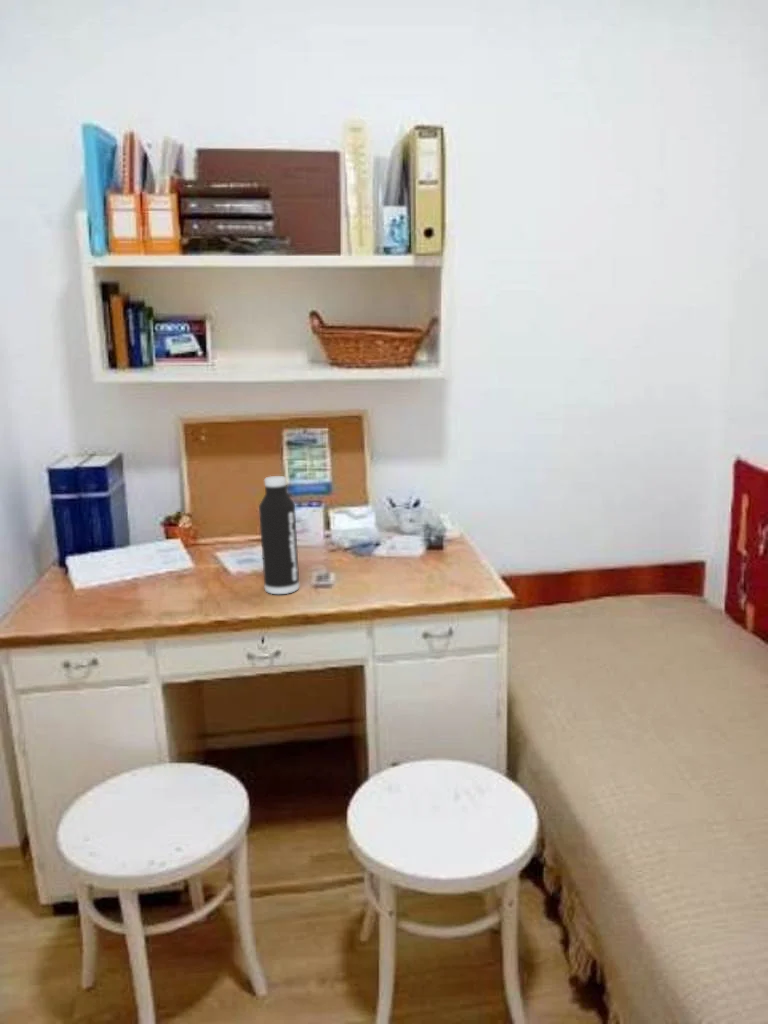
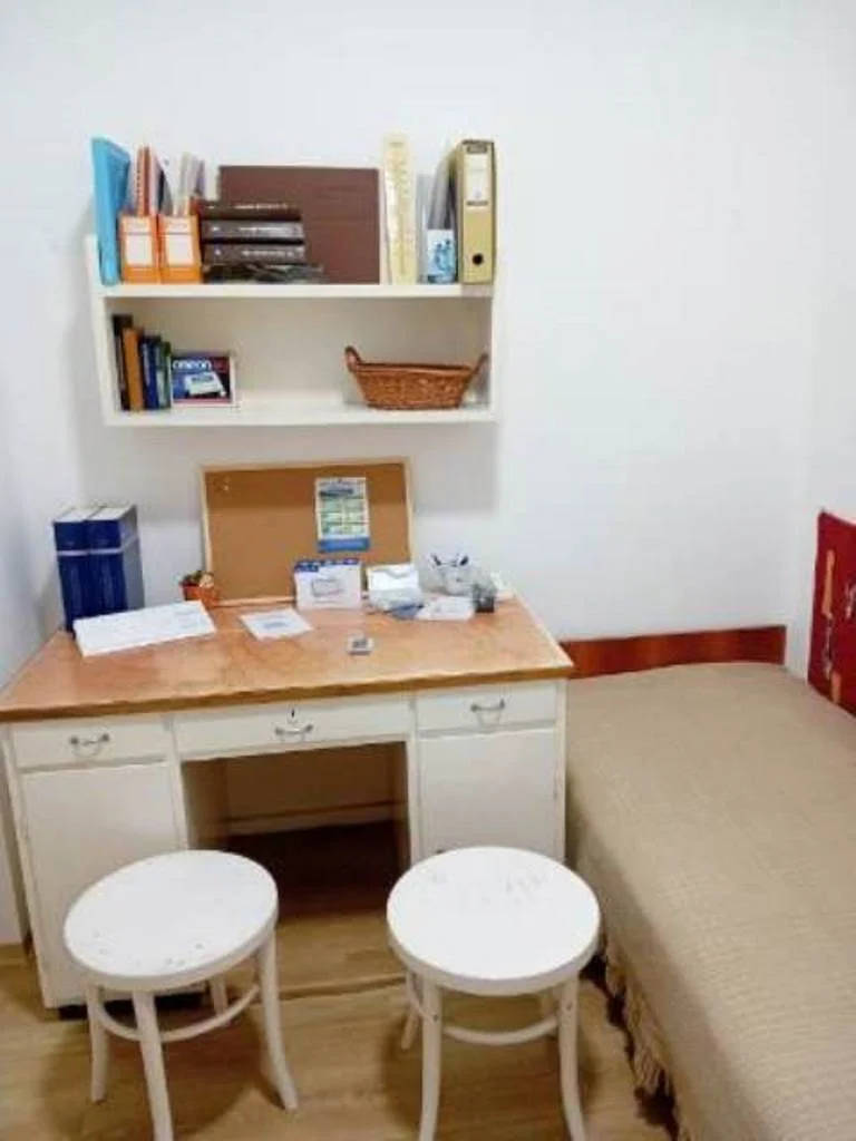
- water bottle [258,475,300,595]
